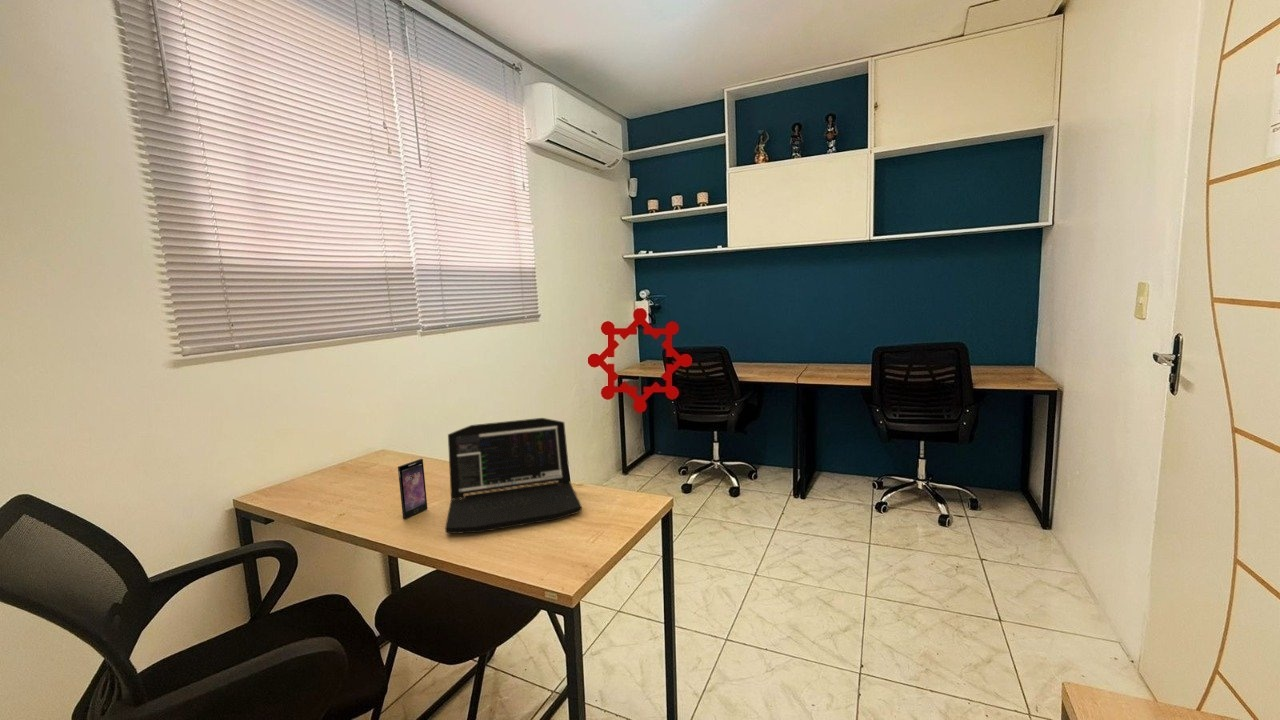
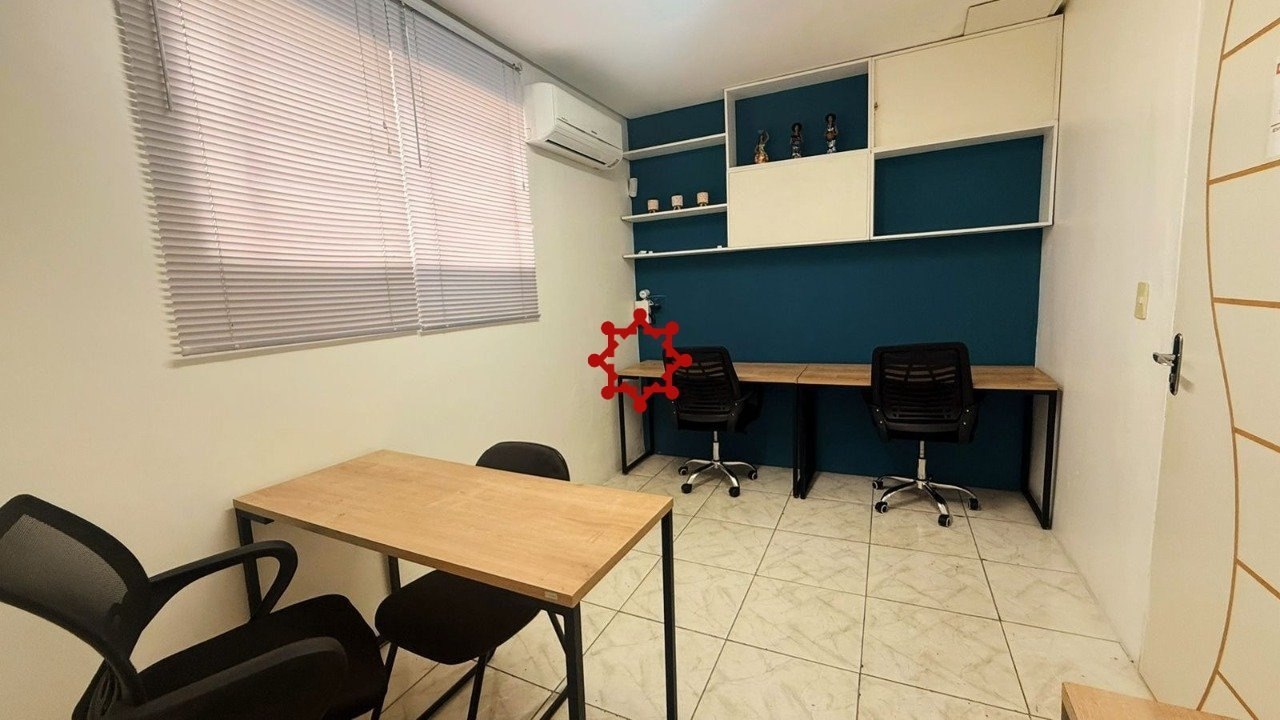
- smartphone [397,458,428,520]
- laptop [444,417,583,535]
